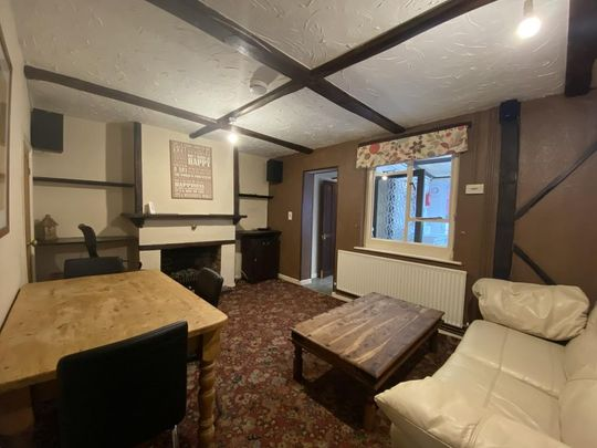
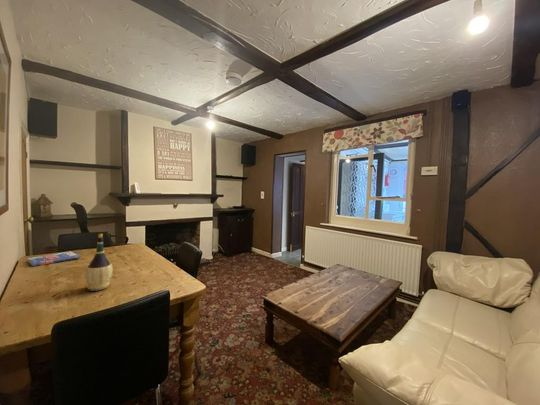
+ wine bottle [84,233,114,292]
+ book [27,250,80,268]
